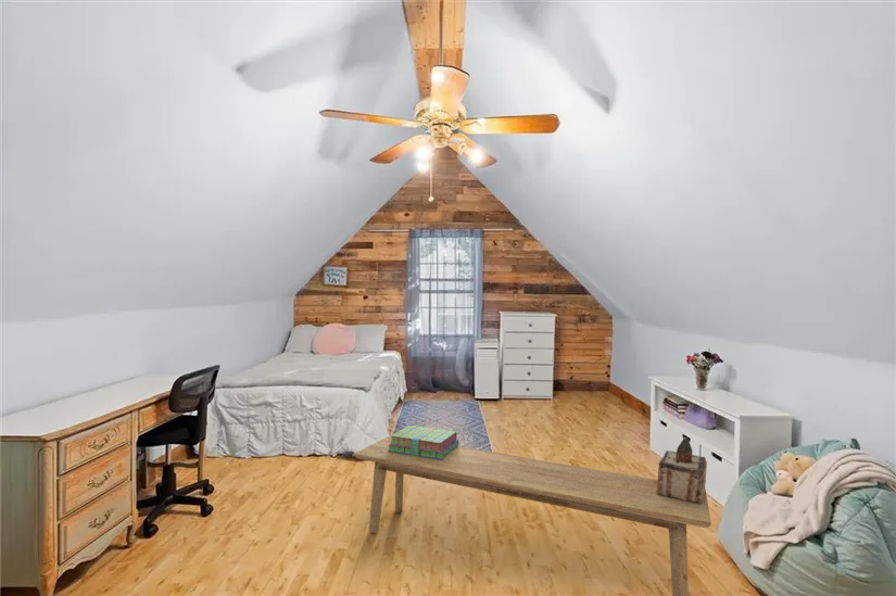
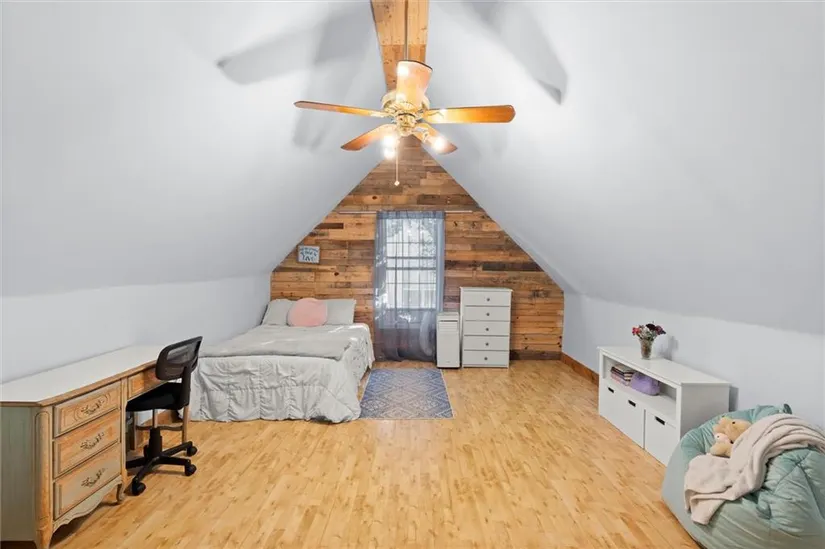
- bench [353,435,712,596]
- decorative box [656,436,708,504]
- stack of books [388,424,459,460]
